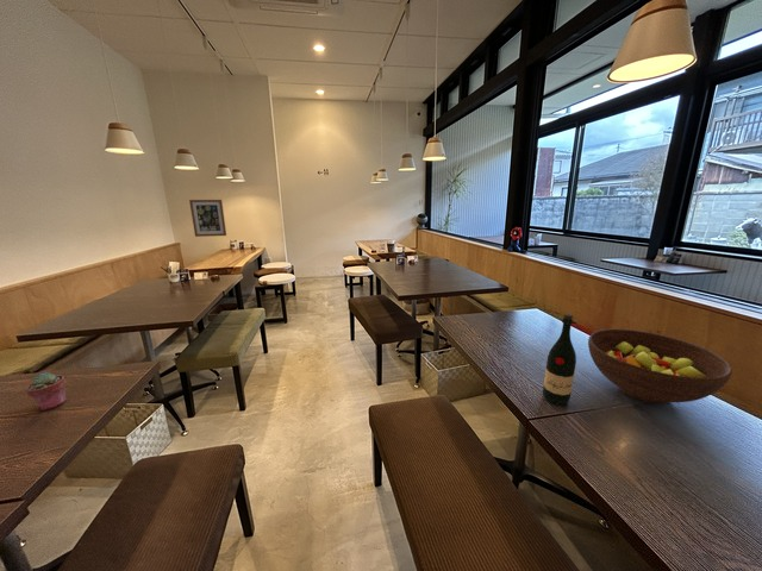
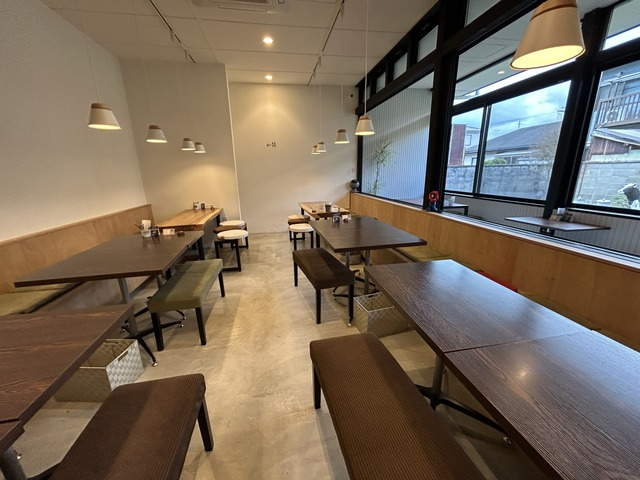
- wall art [188,199,227,238]
- wine bottle [542,313,577,407]
- potted succulent [24,371,68,412]
- fruit bowl [587,328,733,406]
